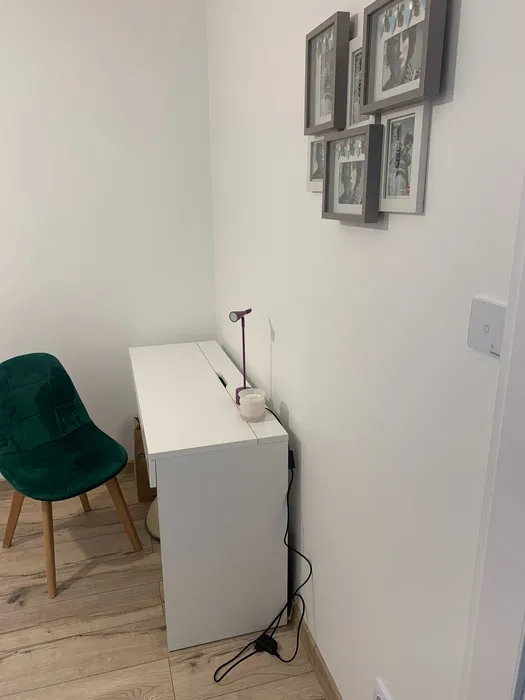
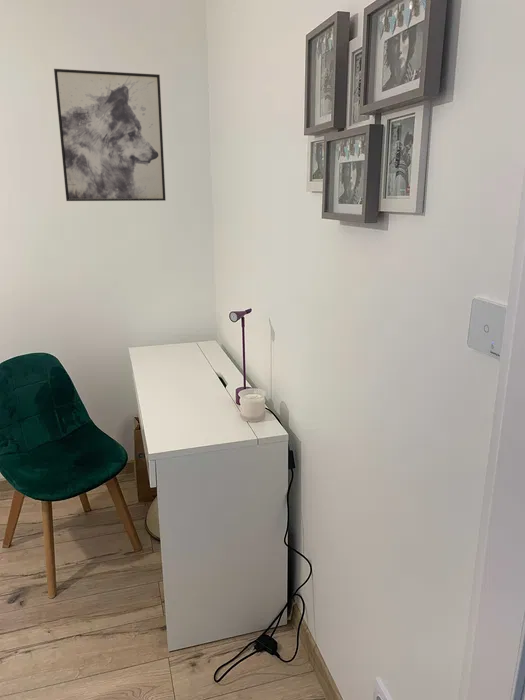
+ wall art [53,68,167,202]
